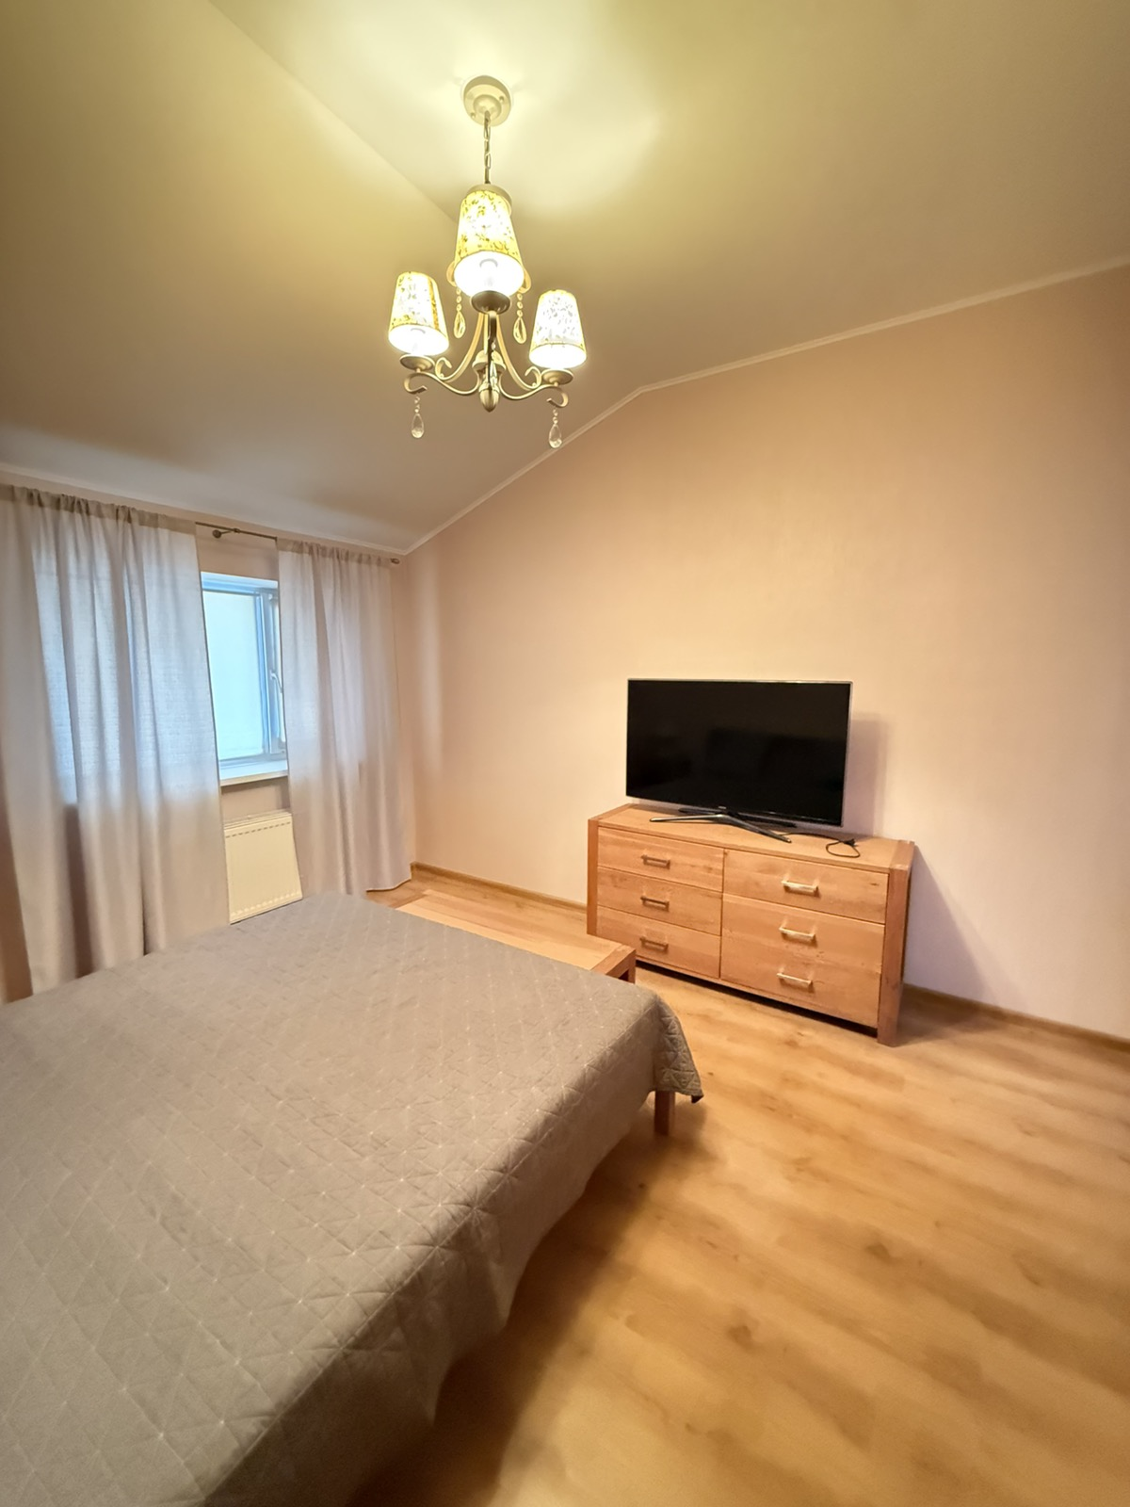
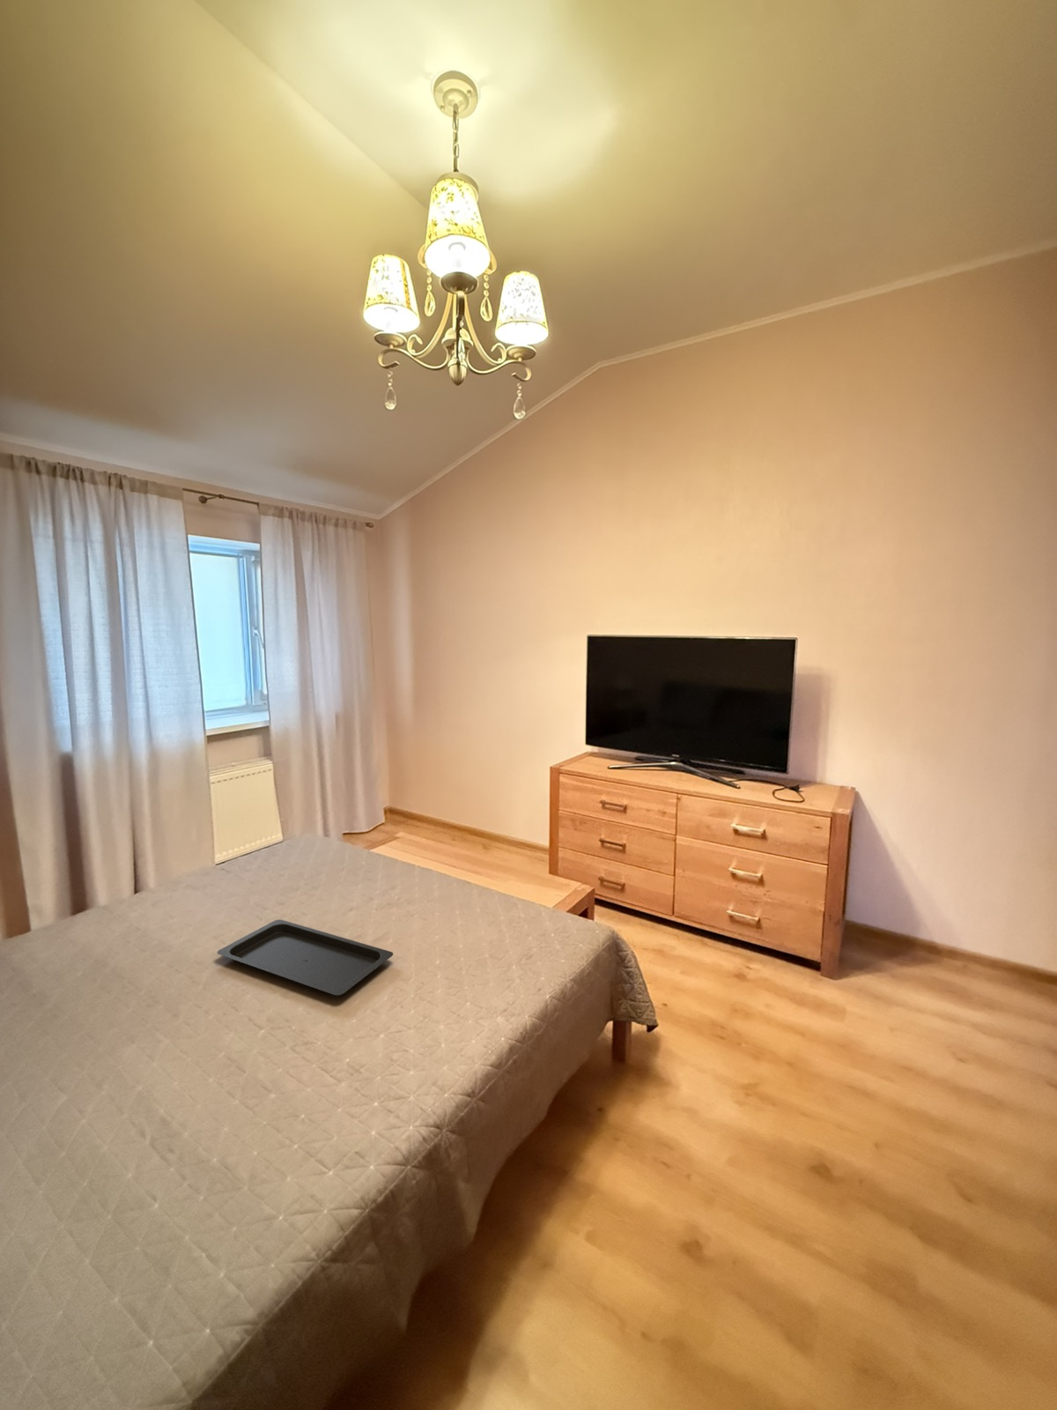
+ serving tray [217,919,394,997]
